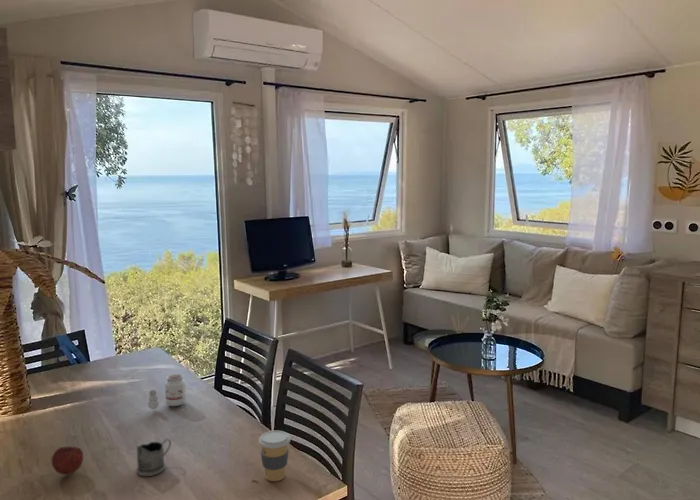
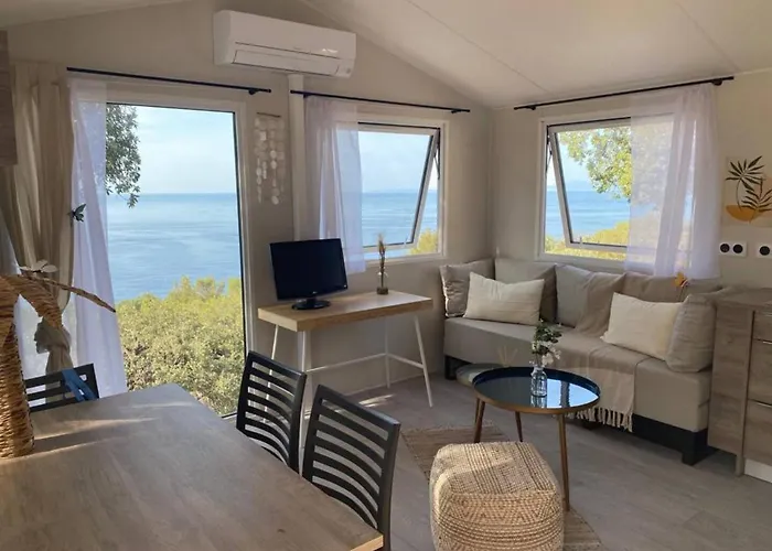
- coffee cup [258,429,291,482]
- tea glass holder [135,438,172,477]
- fruit [51,445,84,476]
- candle [147,373,187,410]
